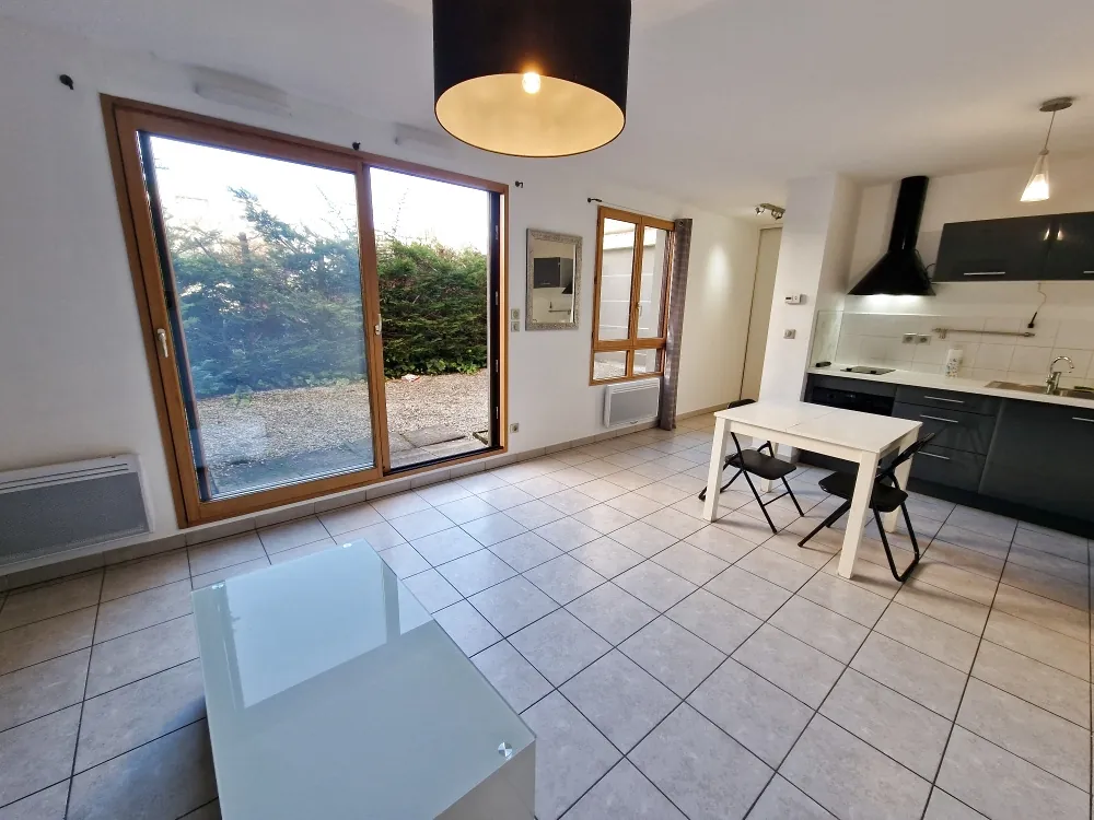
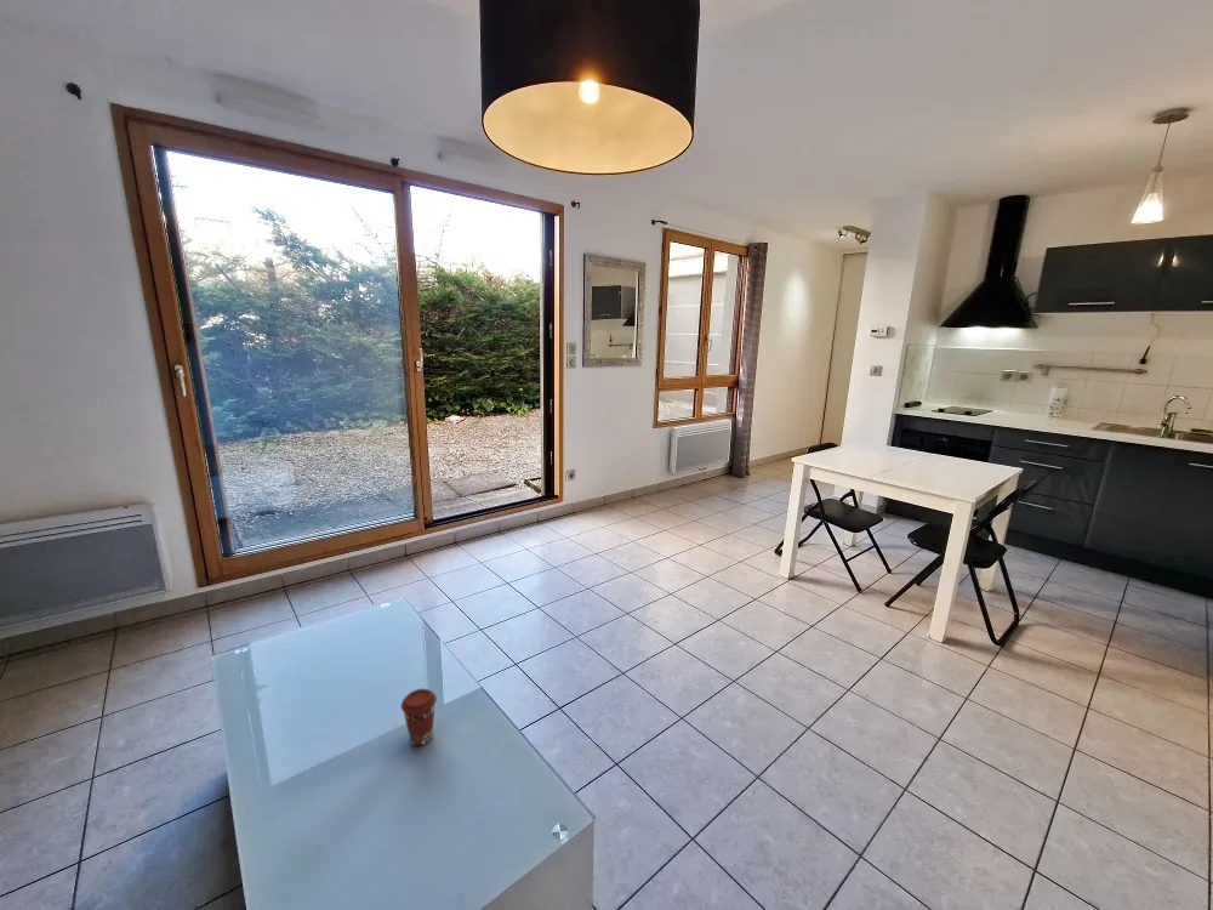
+ coffee cup [400,688,438,746]
